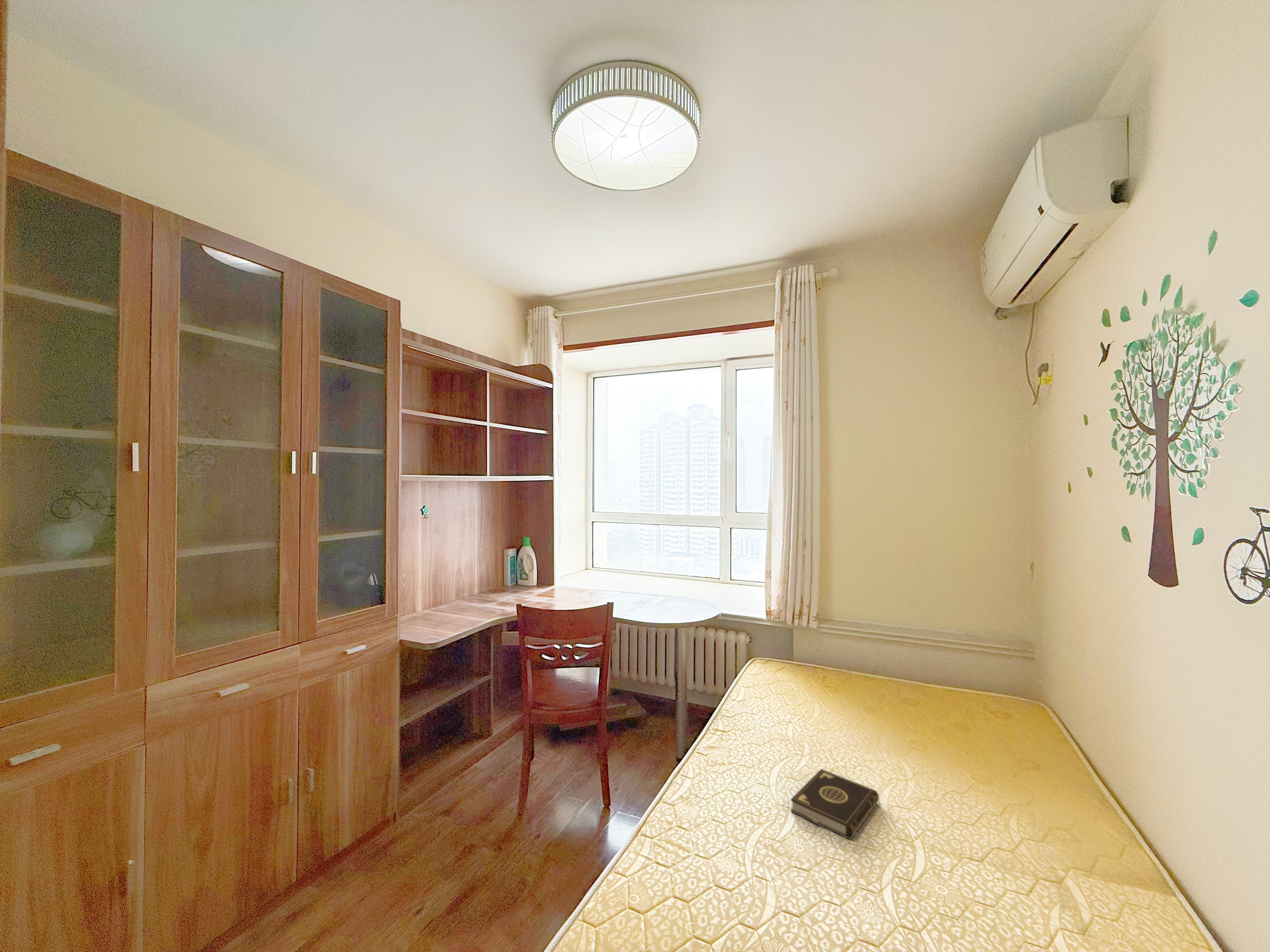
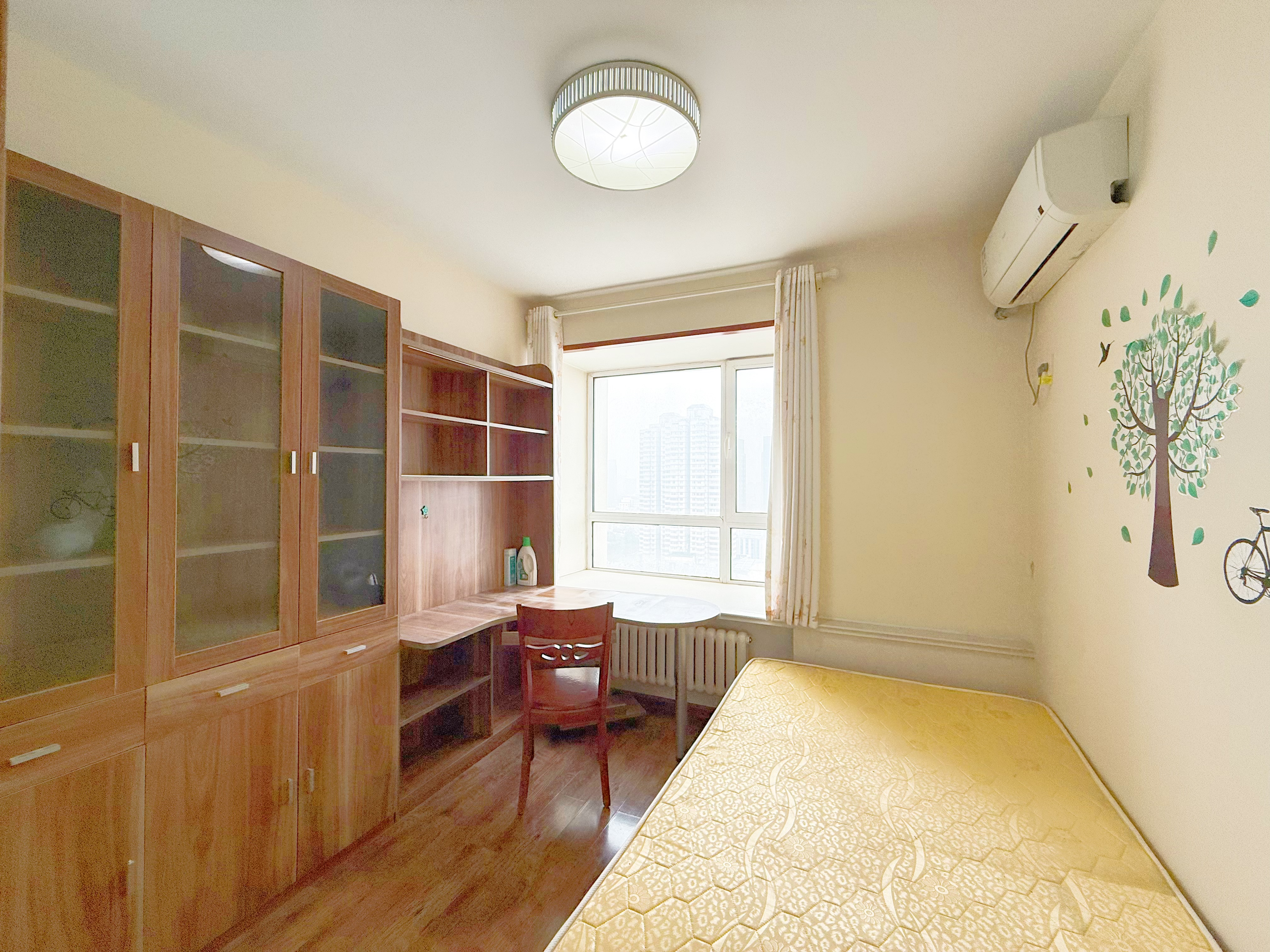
- book [790,768,879,840]
